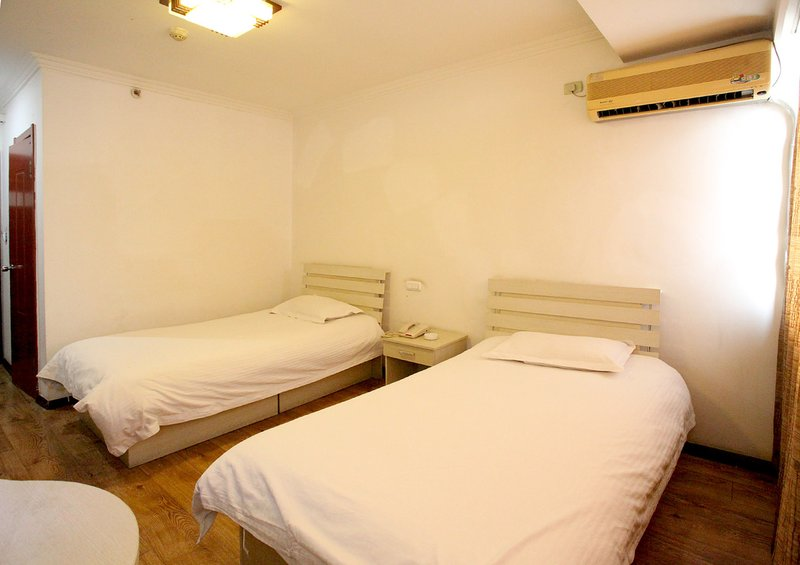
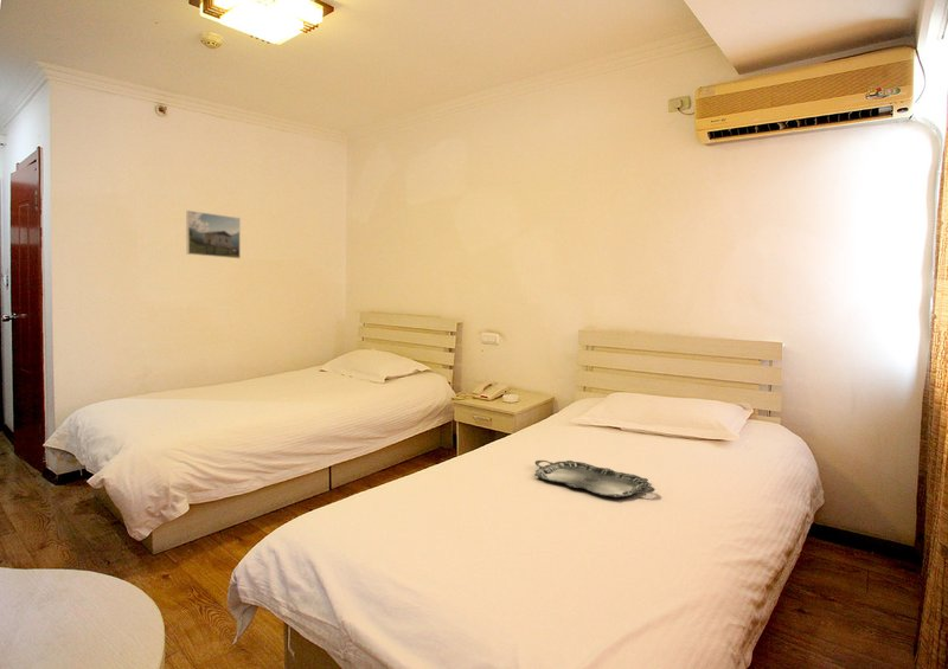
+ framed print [185,210,242,259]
+ serving tray [533,459,656,498]
